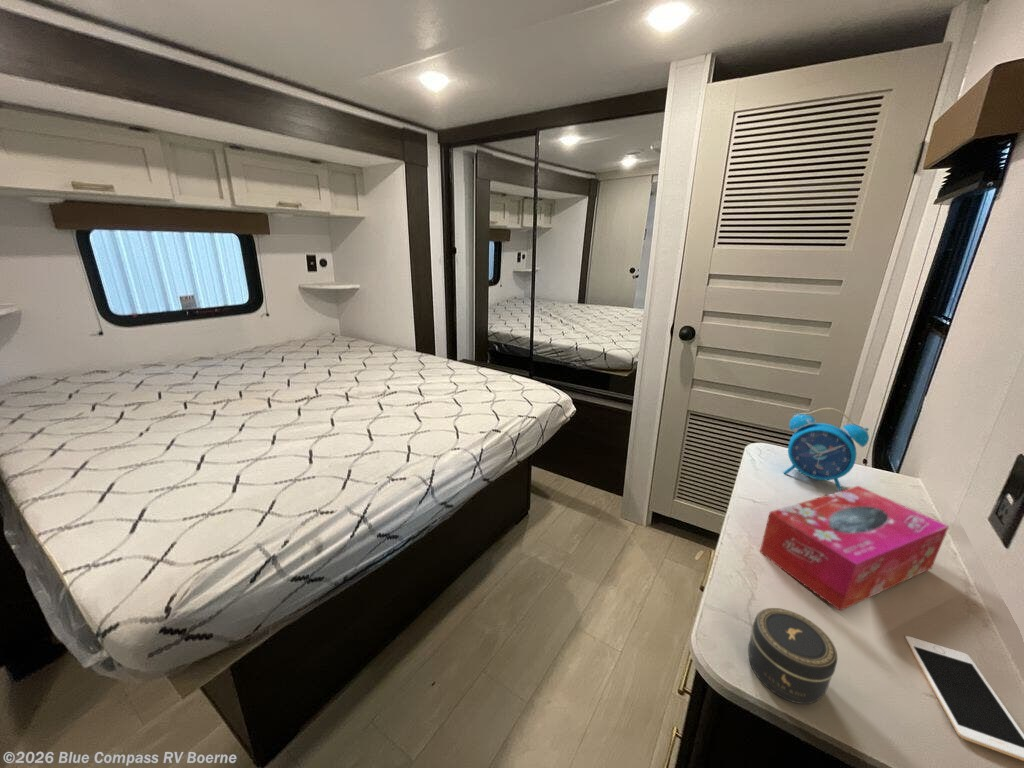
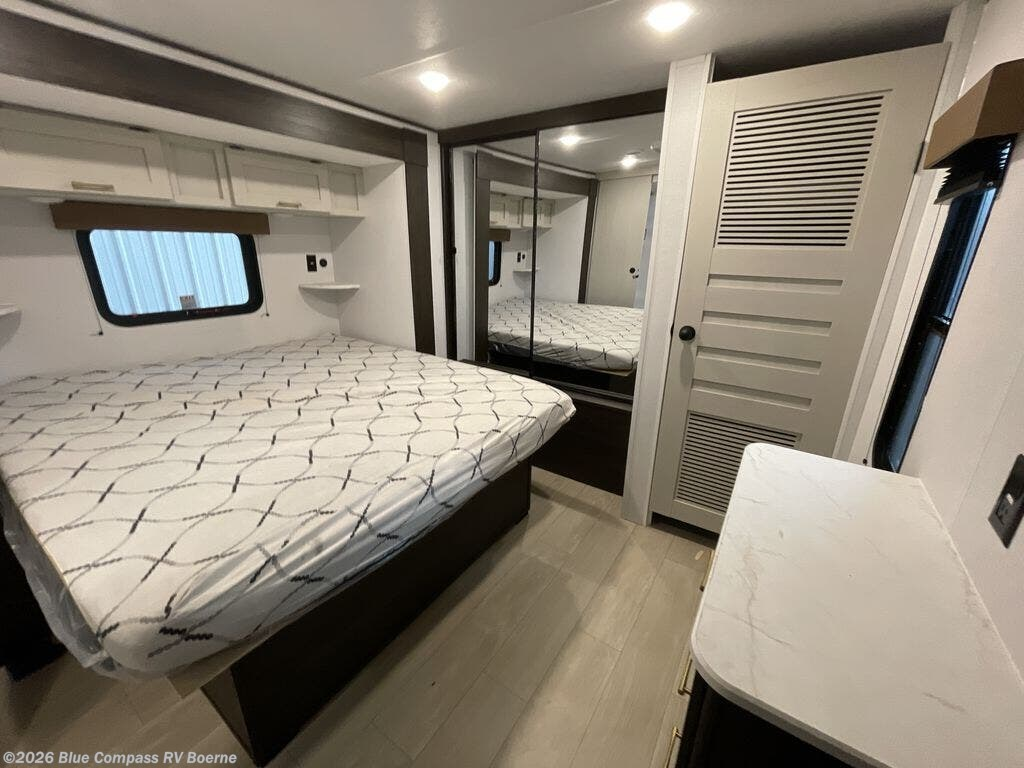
- alarm clock [783,407,870,491]
- tissue box [759,485,950,612]
- jar [747,607,838,705]
- cell phone [904,635,1024,762]
